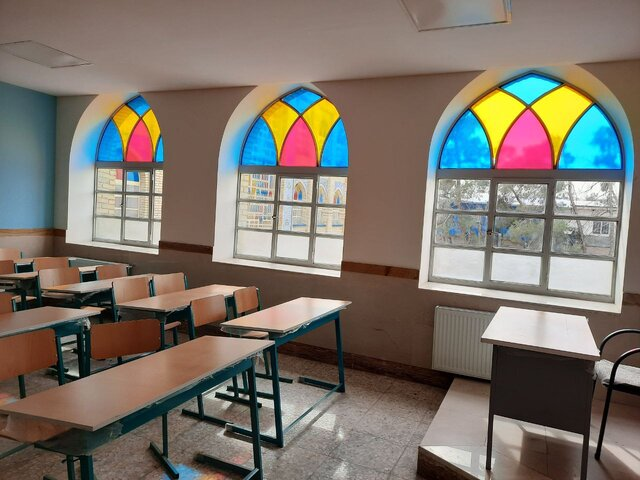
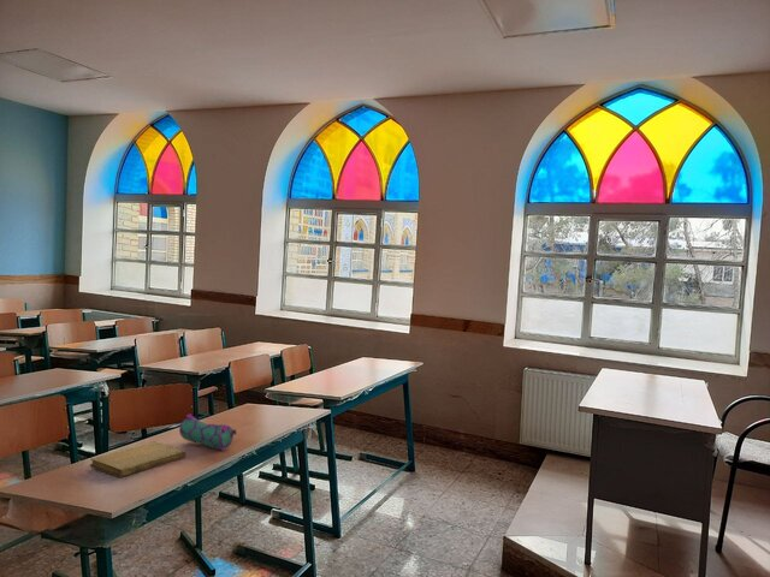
+ notebook [89,440,186,478]
+ pencil case [178,414,238,452]
